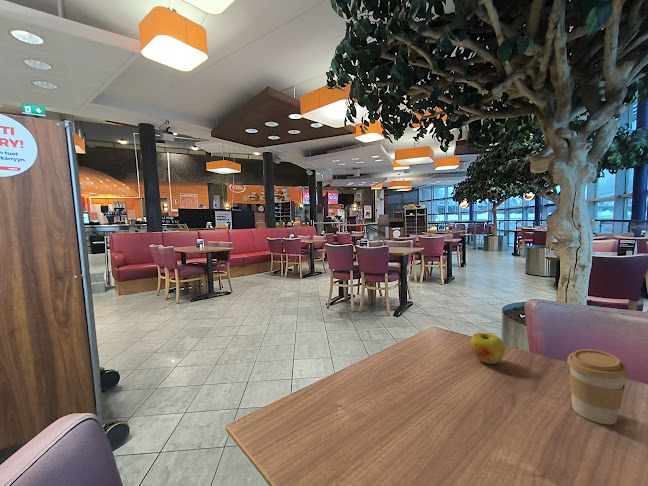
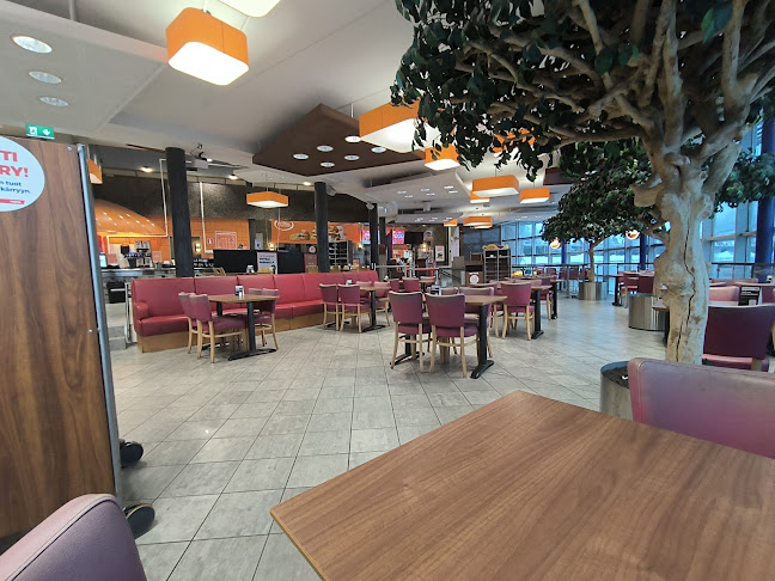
- coffee cup [566,348,629,425]
- apple [469,332,506,365]
